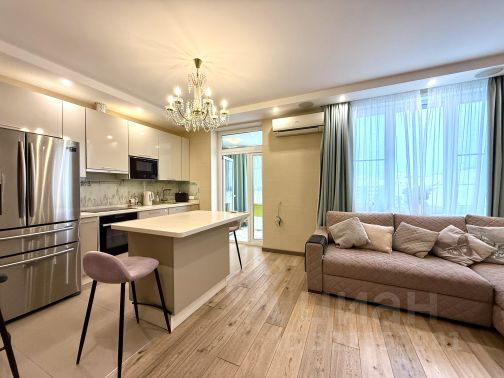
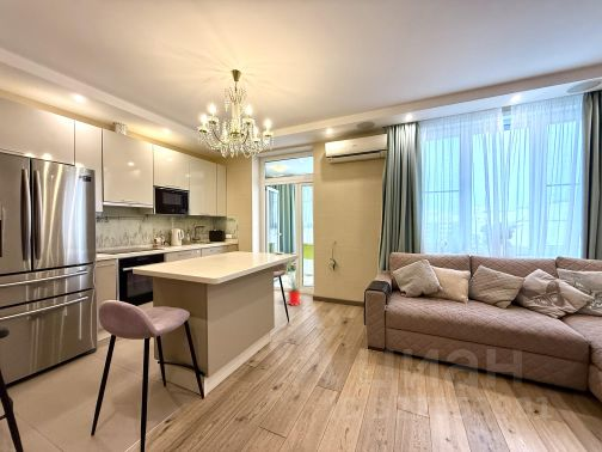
+ house plant [282,263,308,307]
